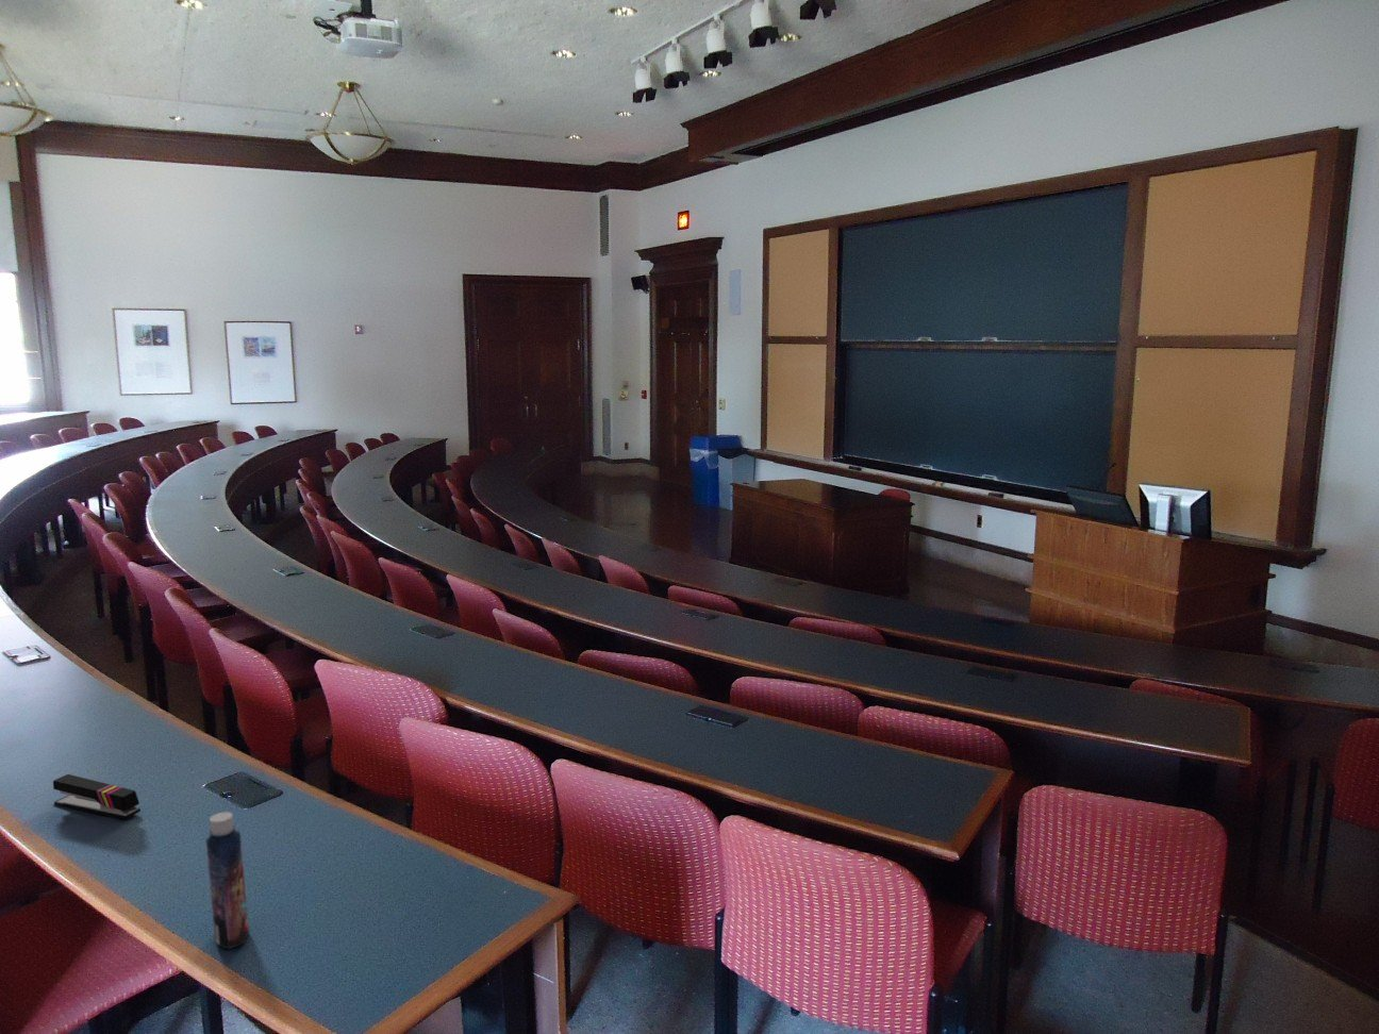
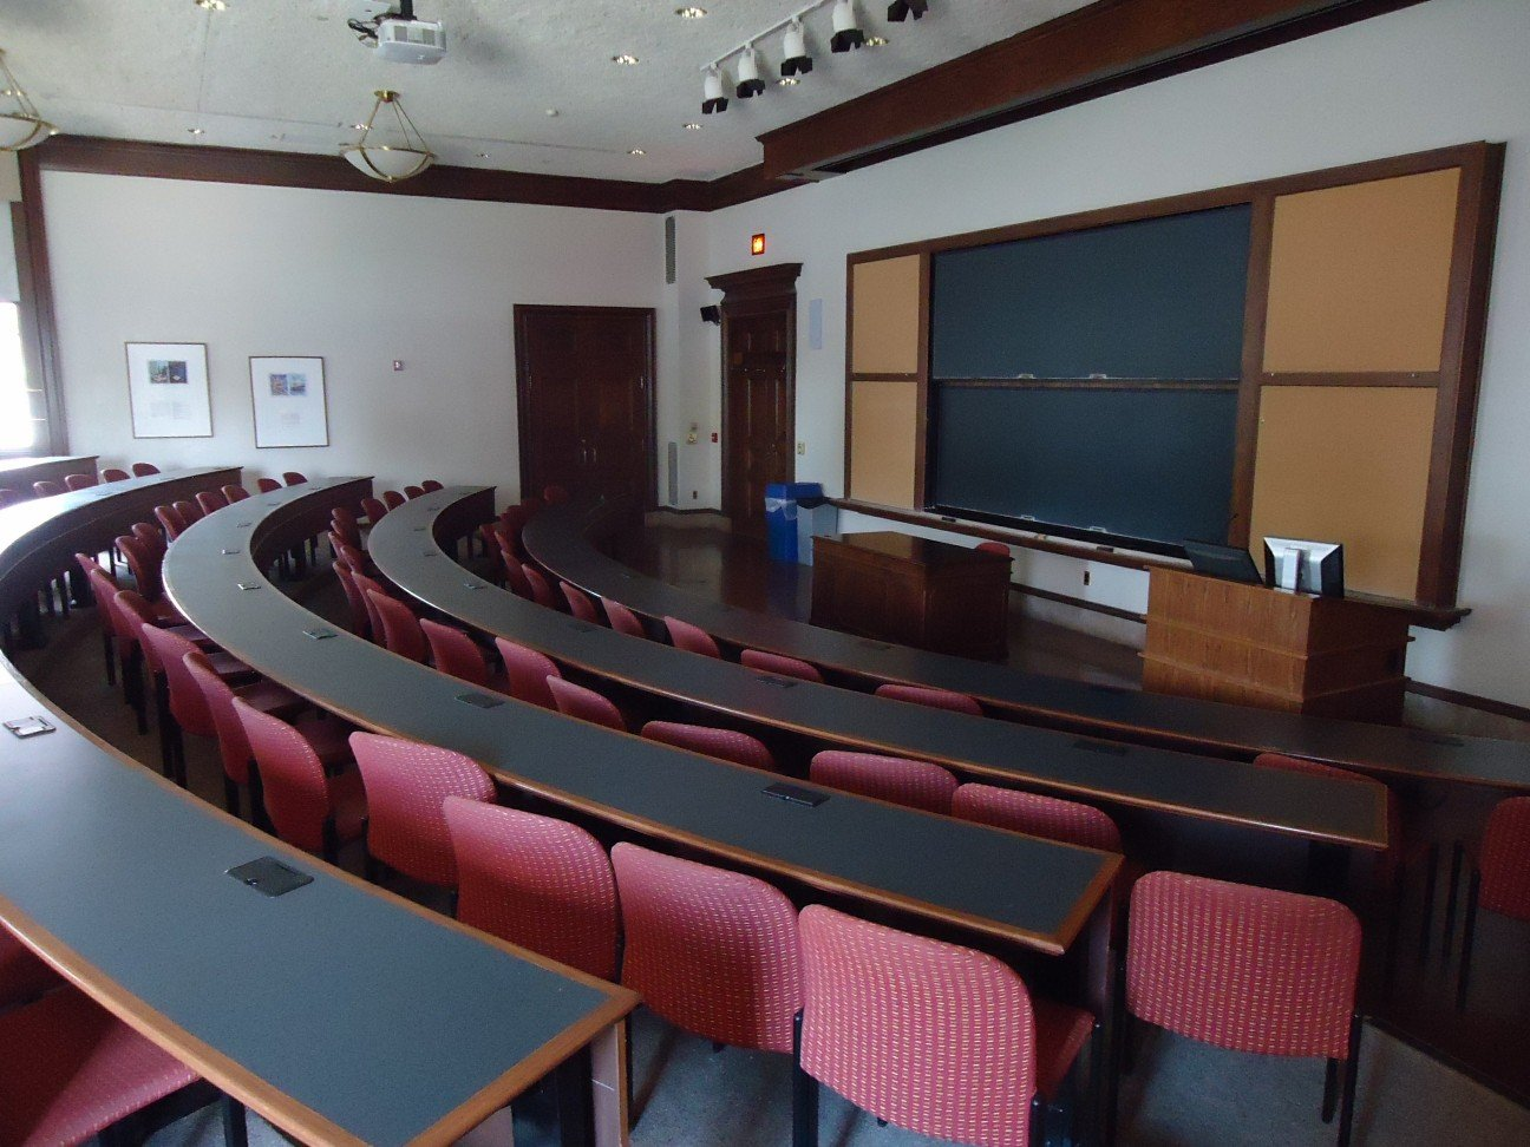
- bottle [204,810,250,950]
- stapler [52,773,141,820]
